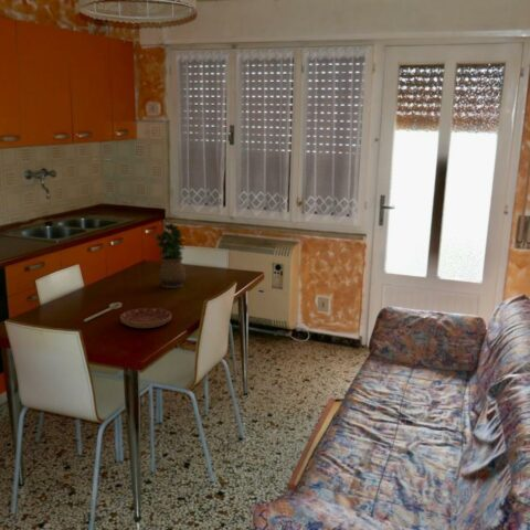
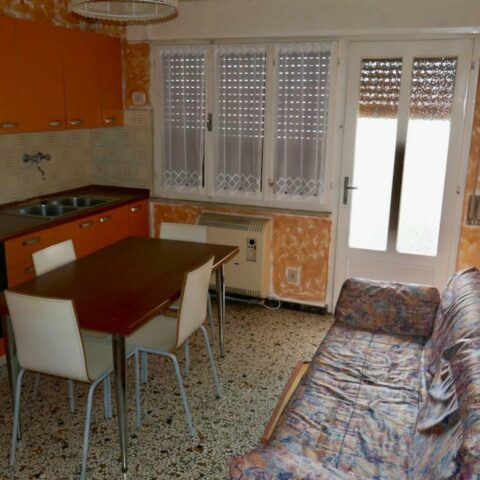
- potted plant [153,221,188,289]
- saucer [119,307,172,329]
- spoon [83,301,123,322]
